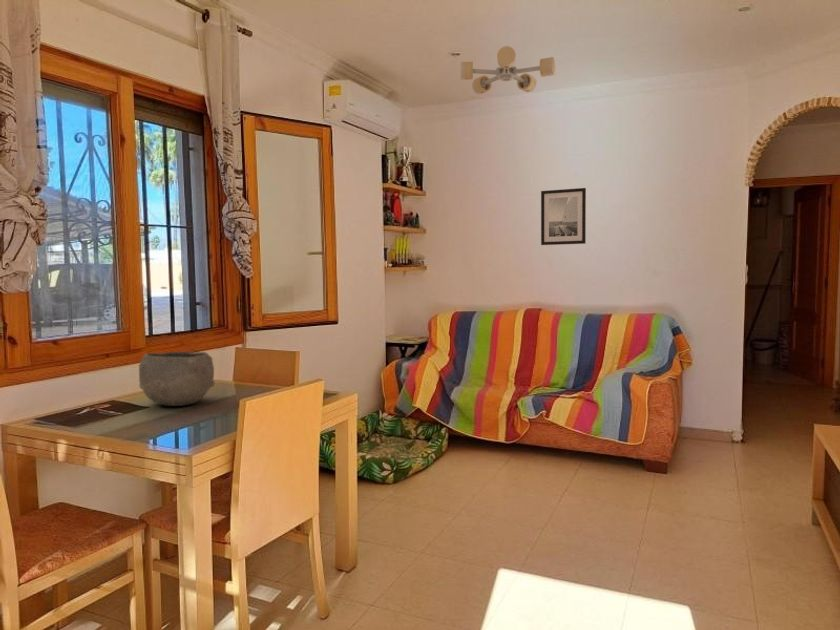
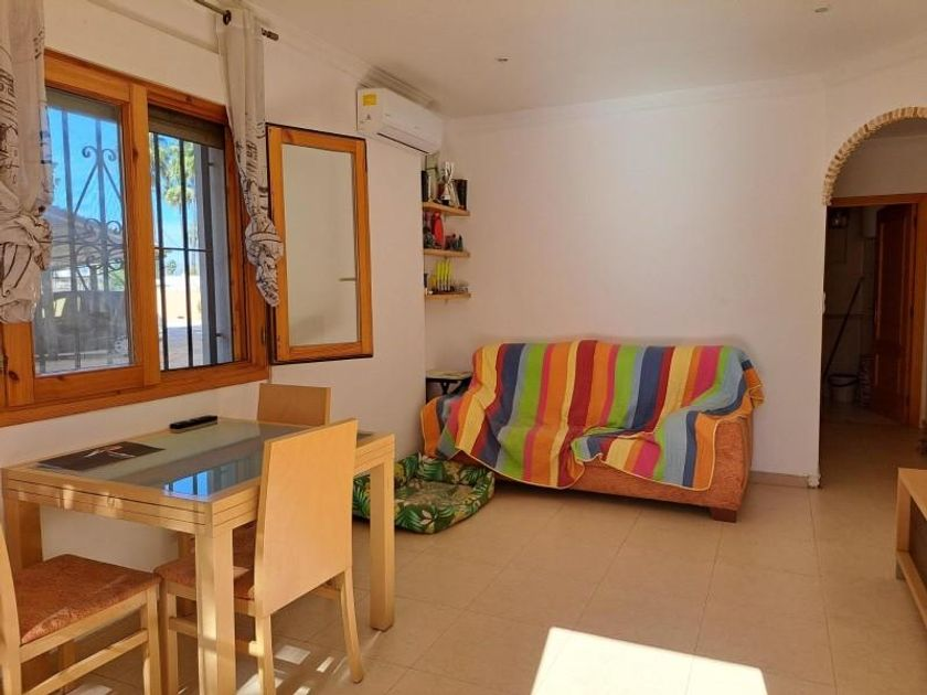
- ceiling light [460,45,556,95]
- bowl [138,351,216,407]
- wall art [540,187,587,246]
